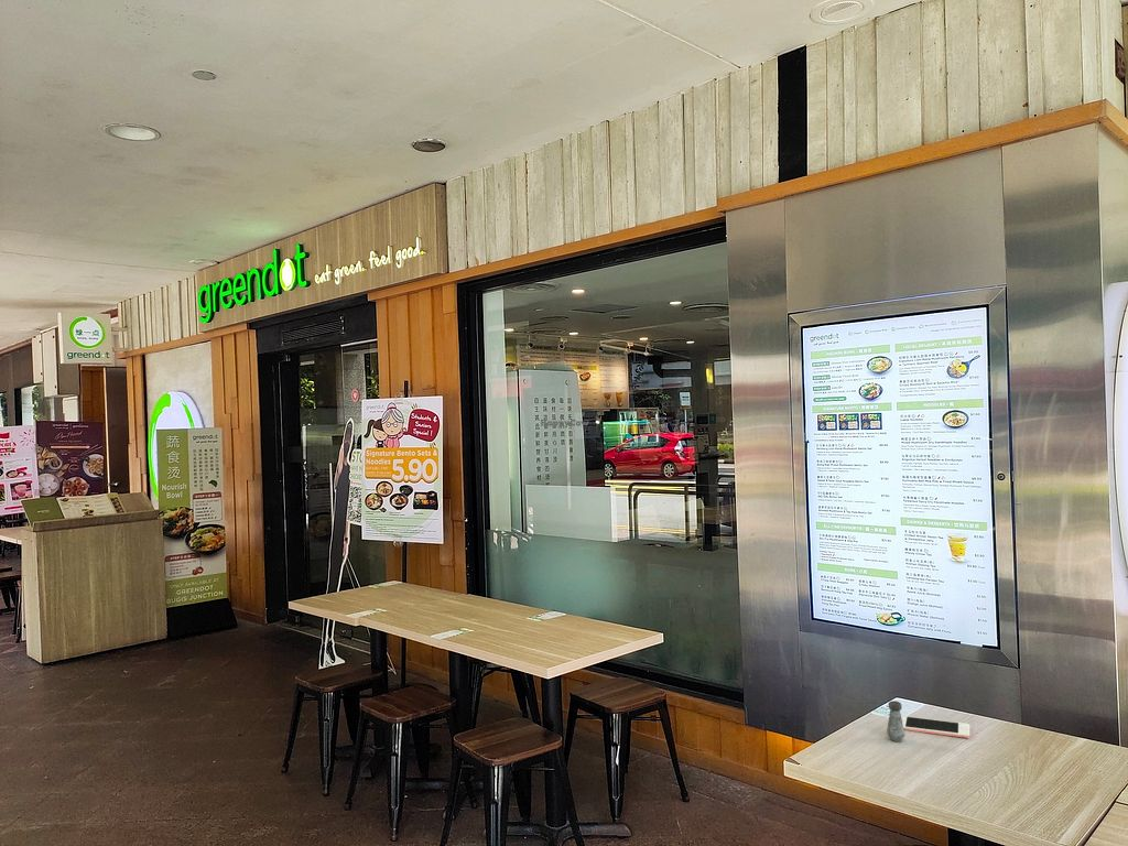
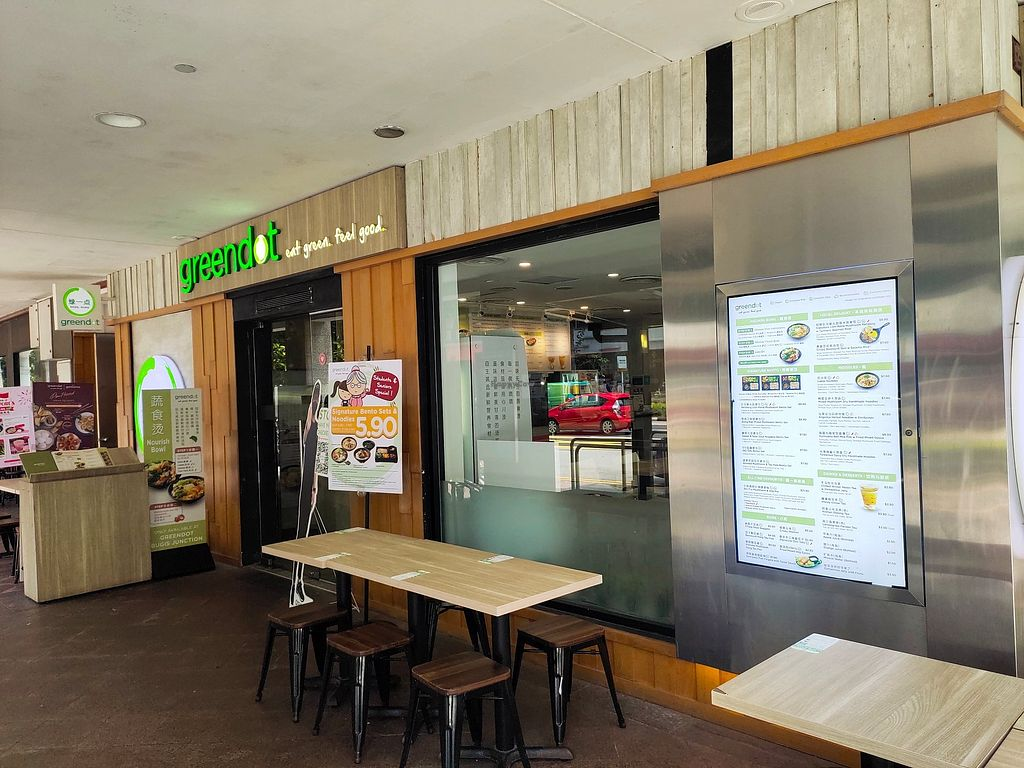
- salt shaker [886,699,905,742]
- cell phone [901,715,970,739]
